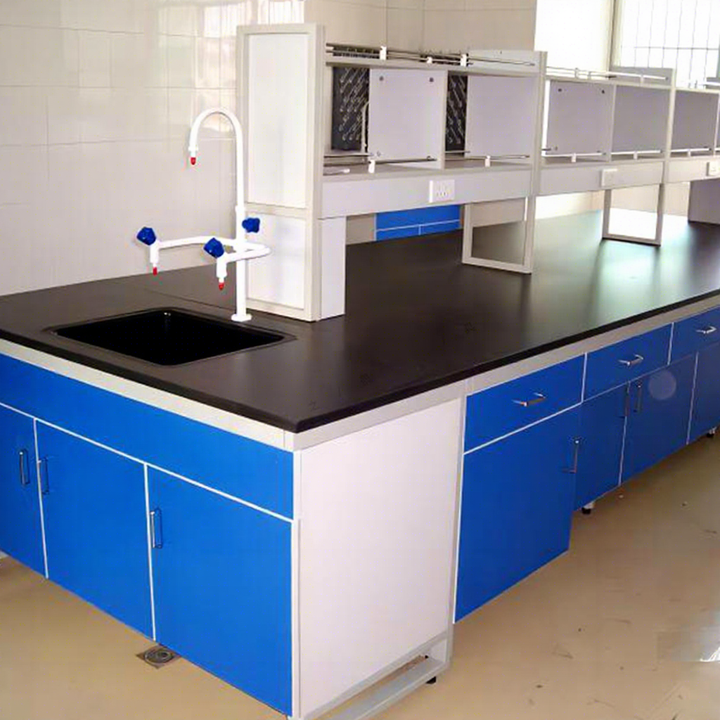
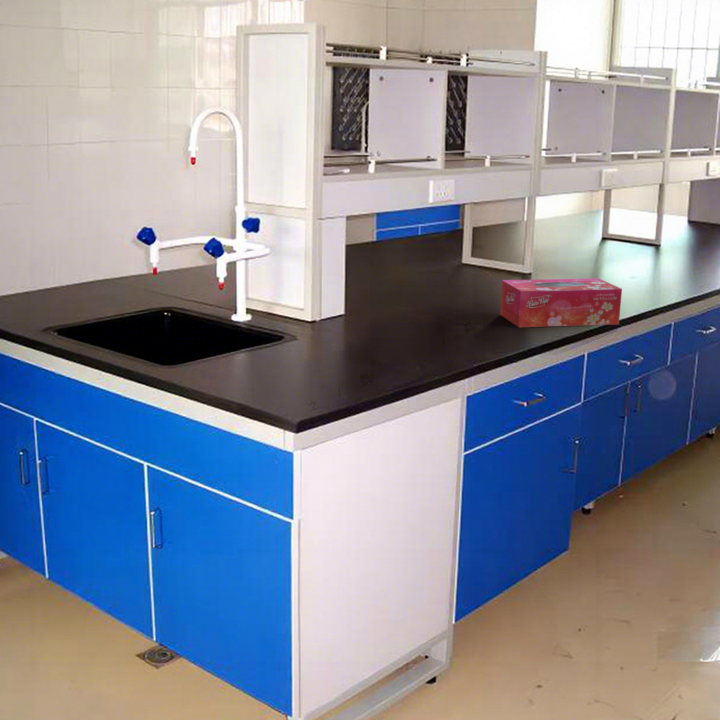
+ tissue box [499,277,623,328]
